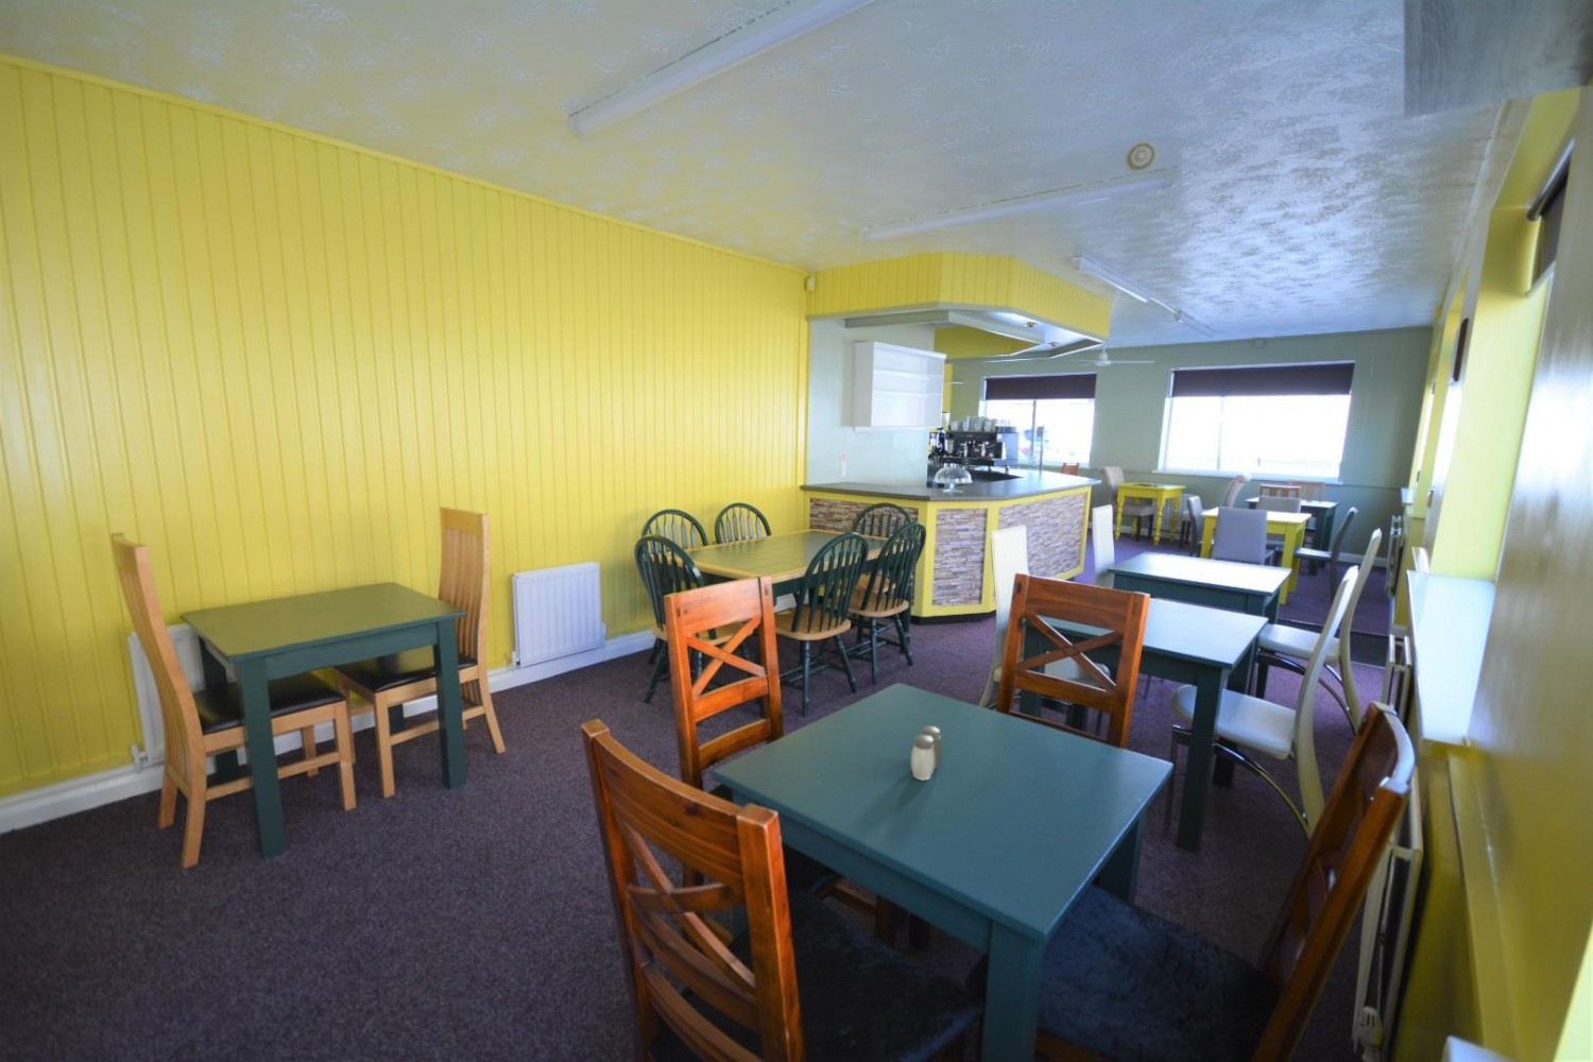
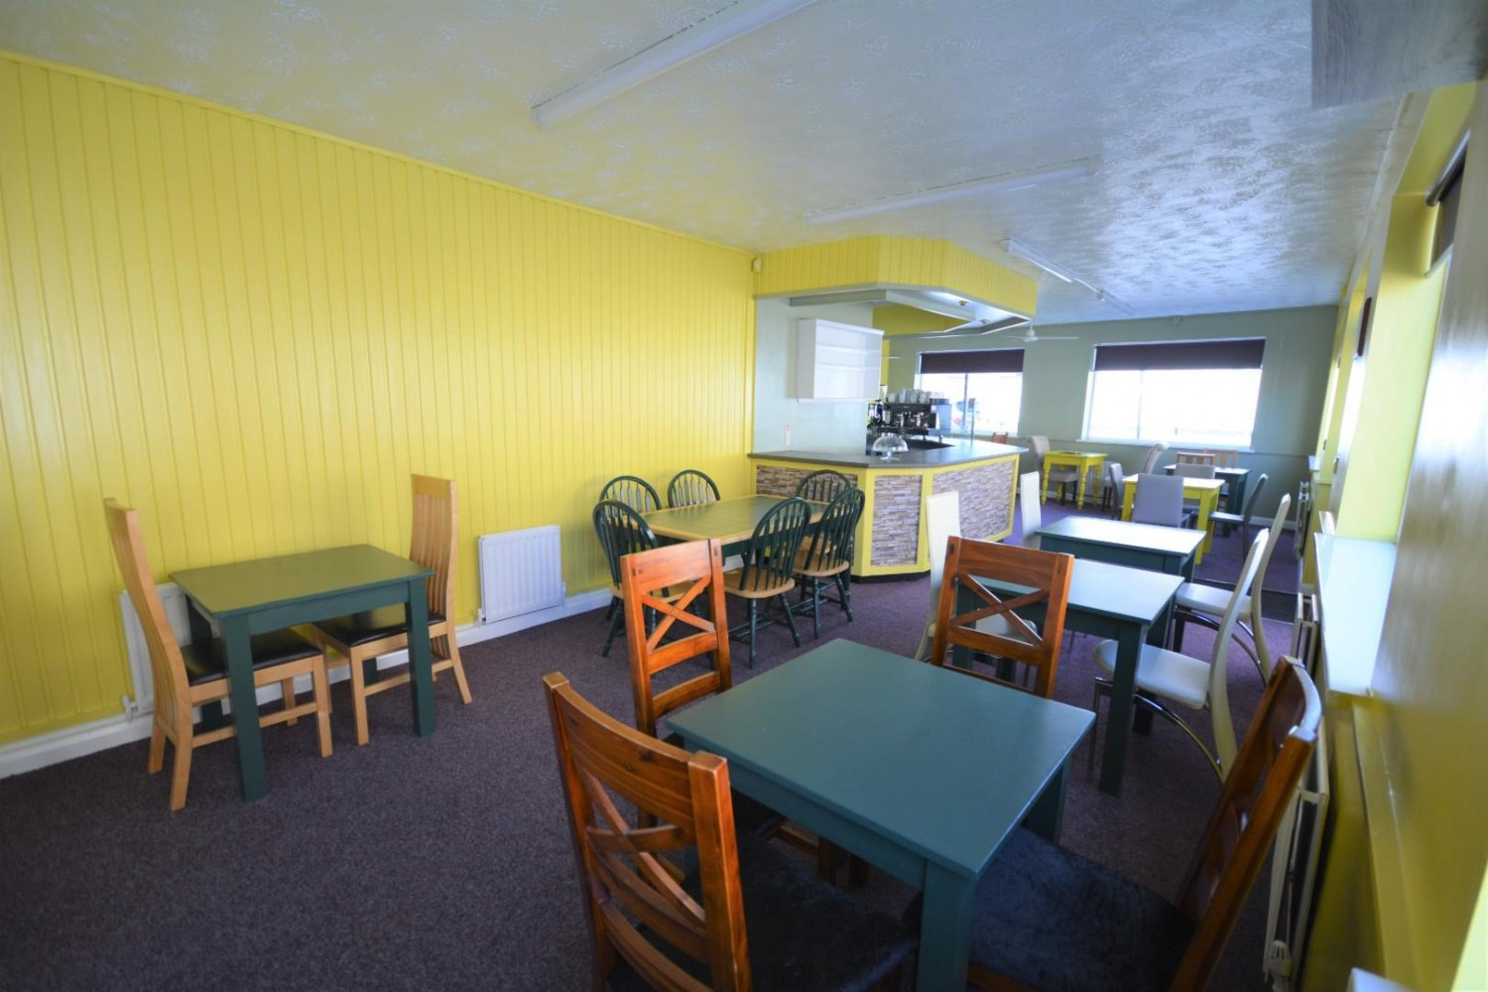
- salt and pepper shaker [910,725,942,781]
- smoke detector [1124,139,1159,174]
